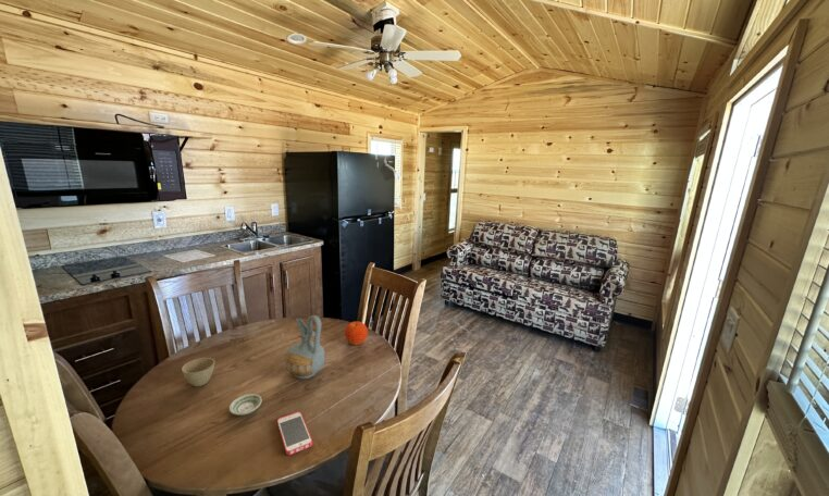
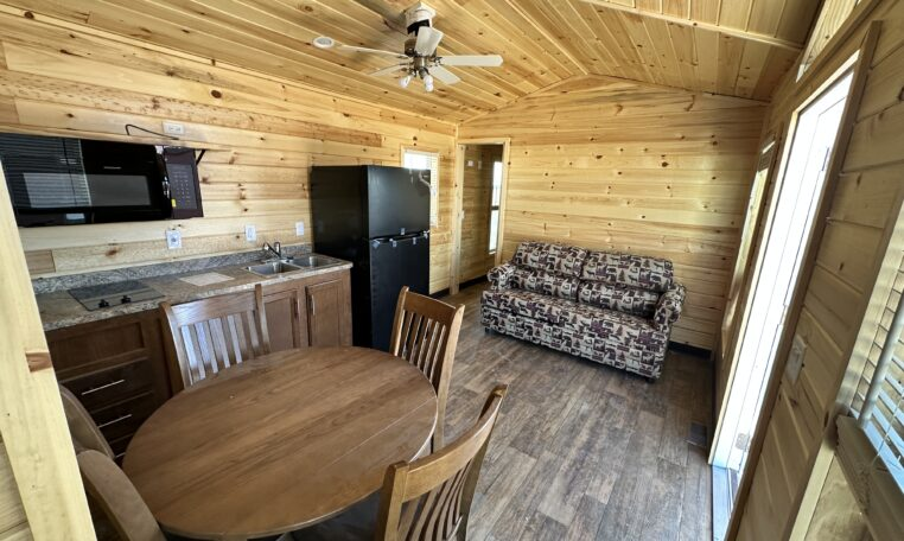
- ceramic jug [284,314,326,380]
- saucer [228,393,263,417]
- flower pot [181,357,215,387]
- smartphone [276,411,313,456]
- fruit [344,321,369,346]
